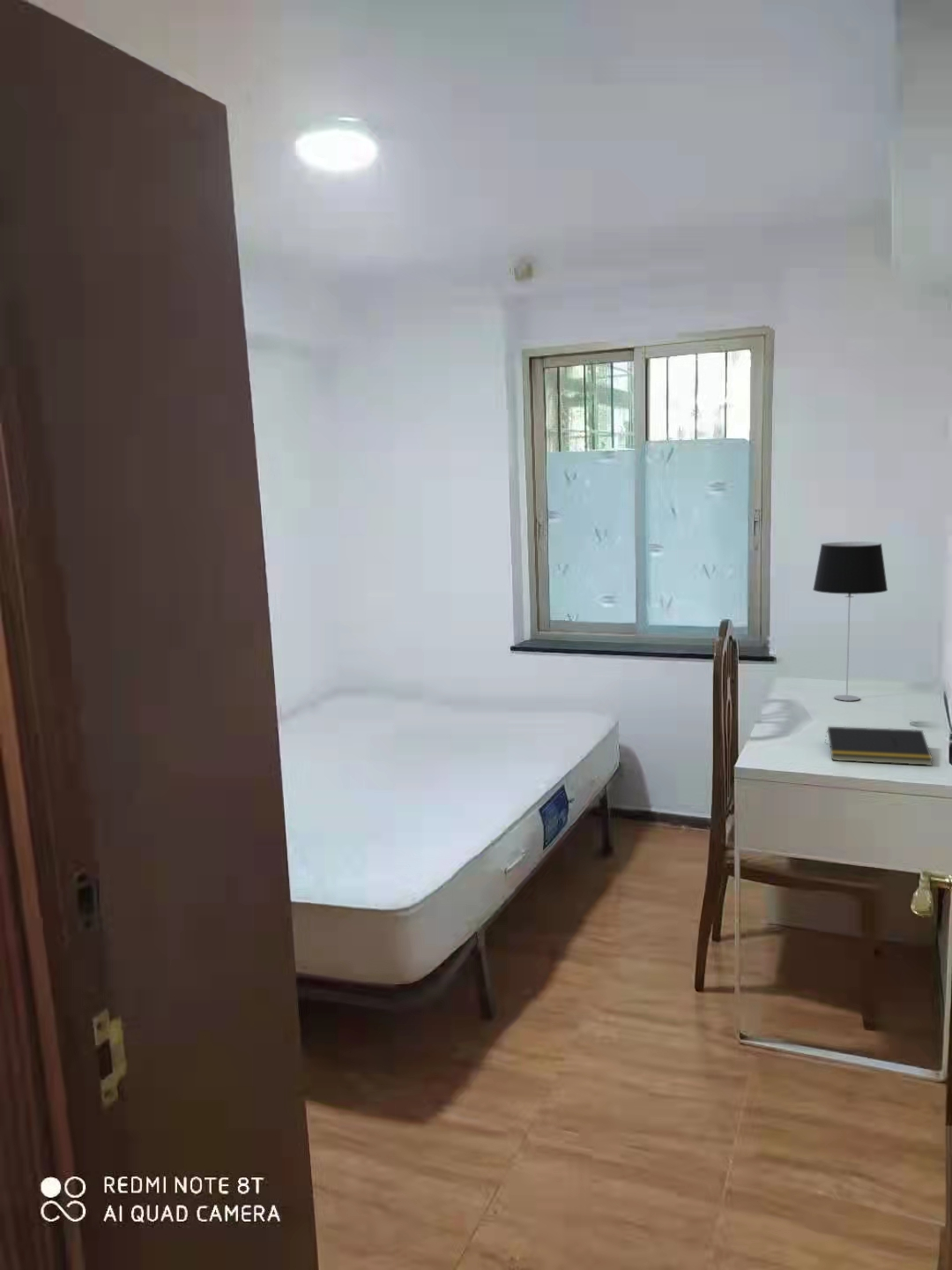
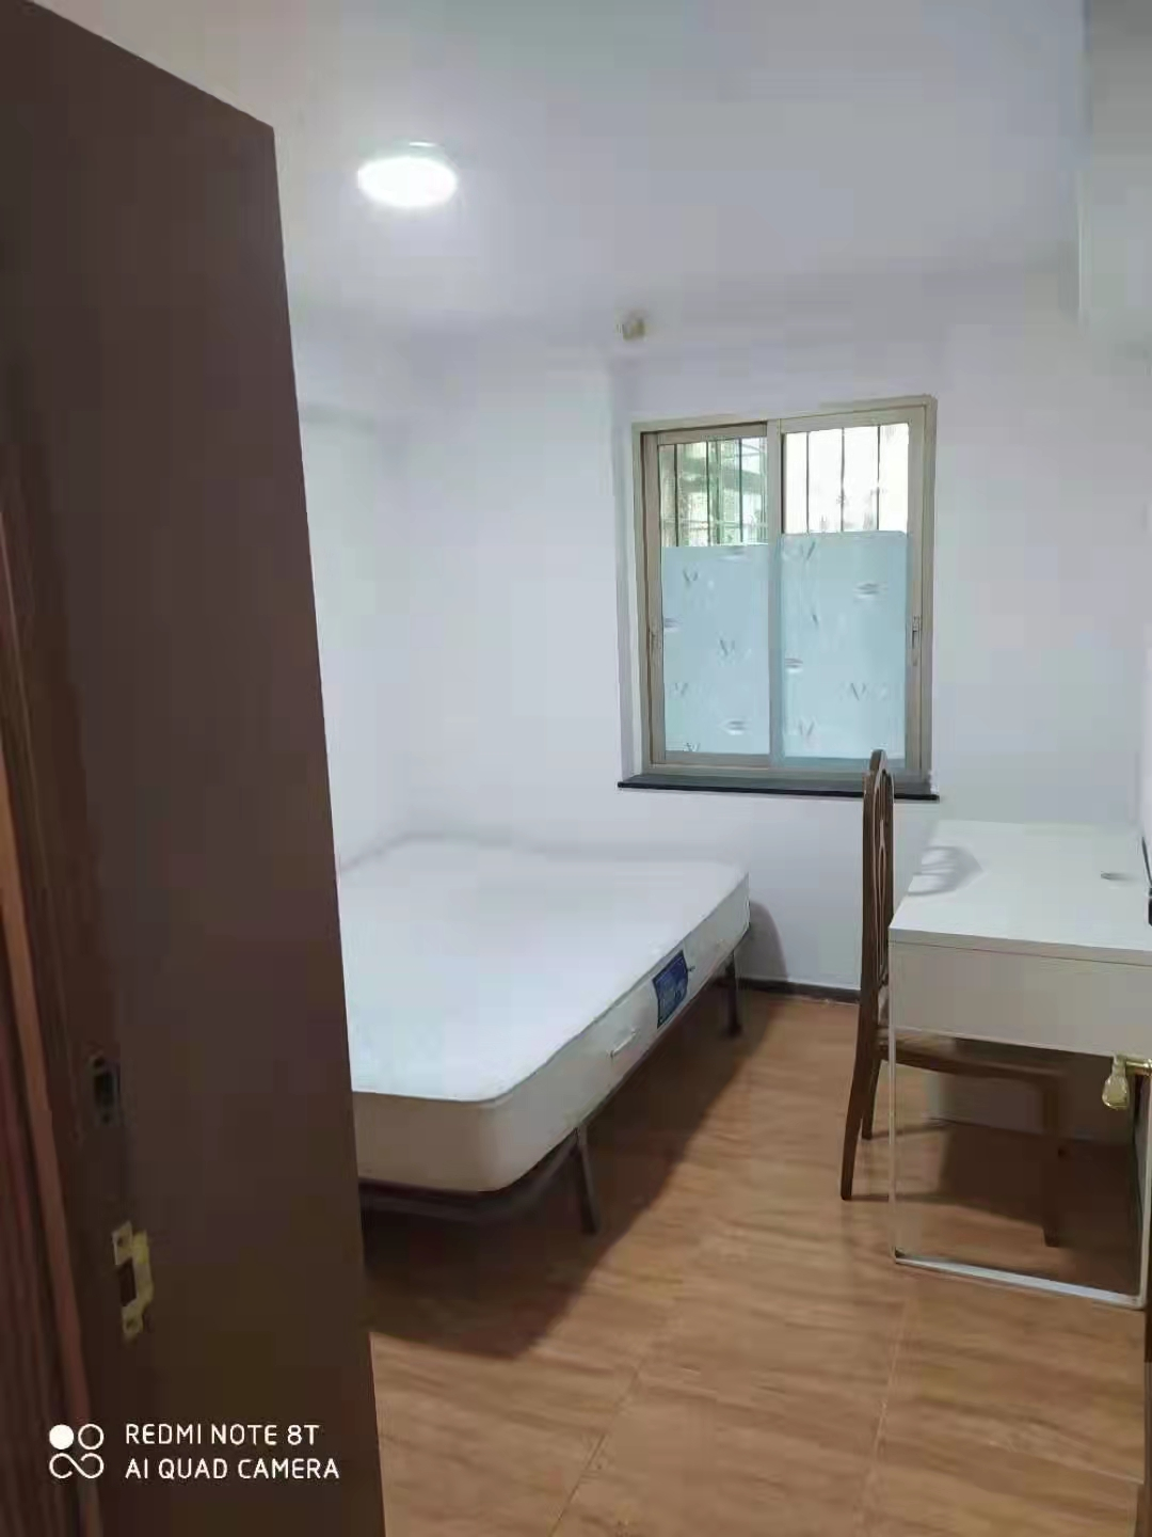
- table lamp [812,541,889,702]
- notepad [824,726,933,766]
